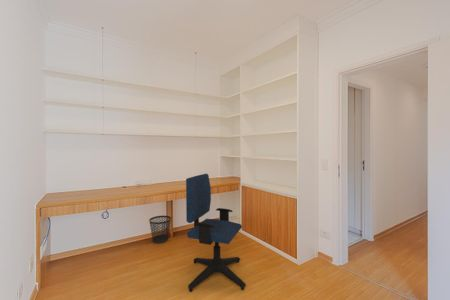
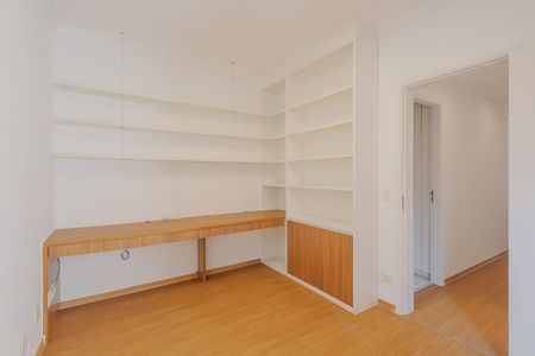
- office chair [185,173,247,293]
- wastebasket [148,215,172,244]
